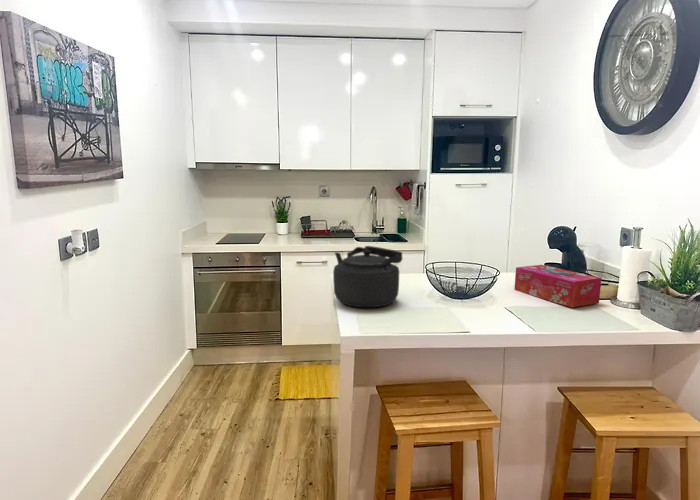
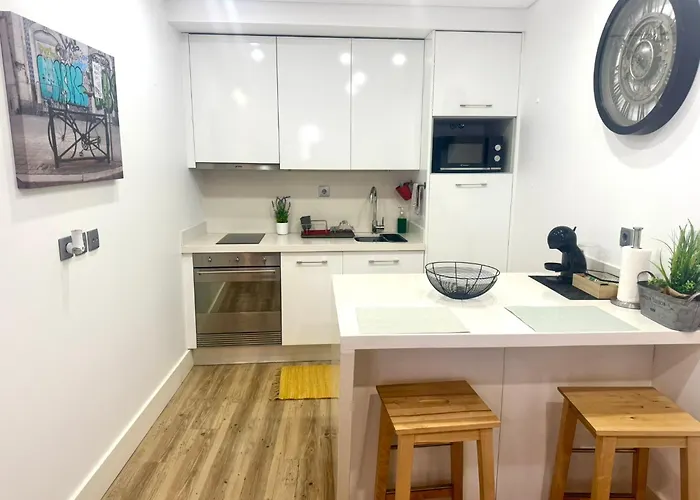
- kettle [332,245,403,308]
- tissue box [513,264,602,308]
